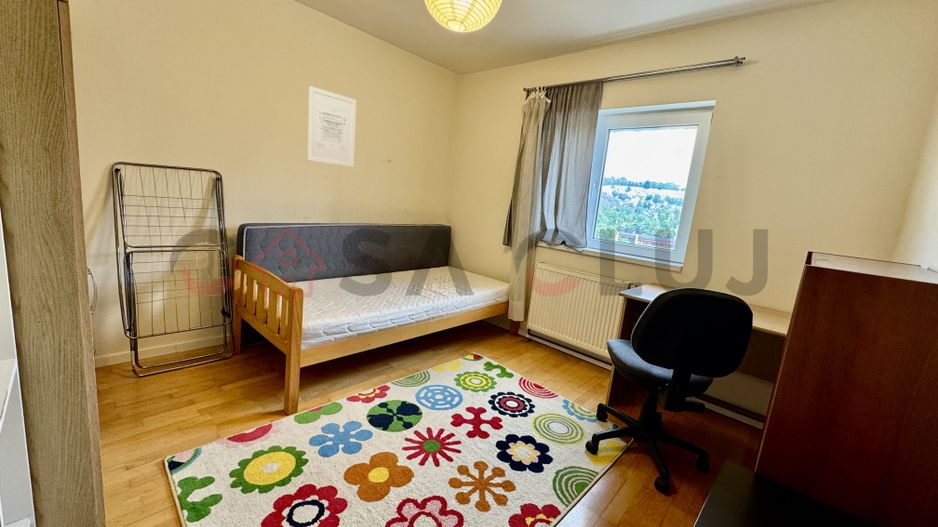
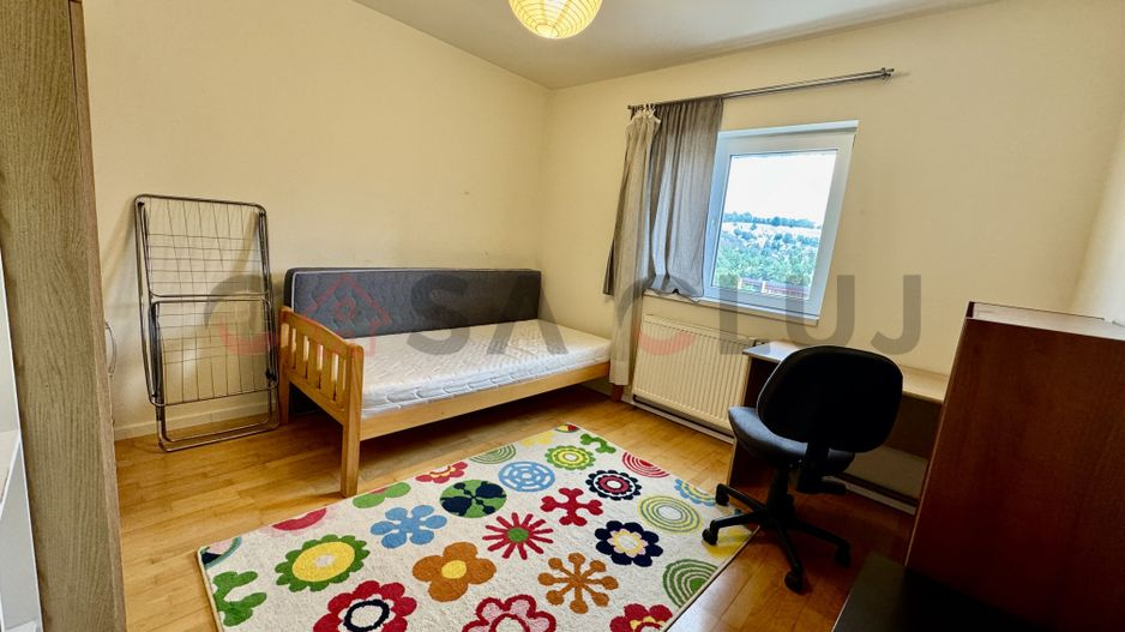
- wall art [306,85,357,168]
